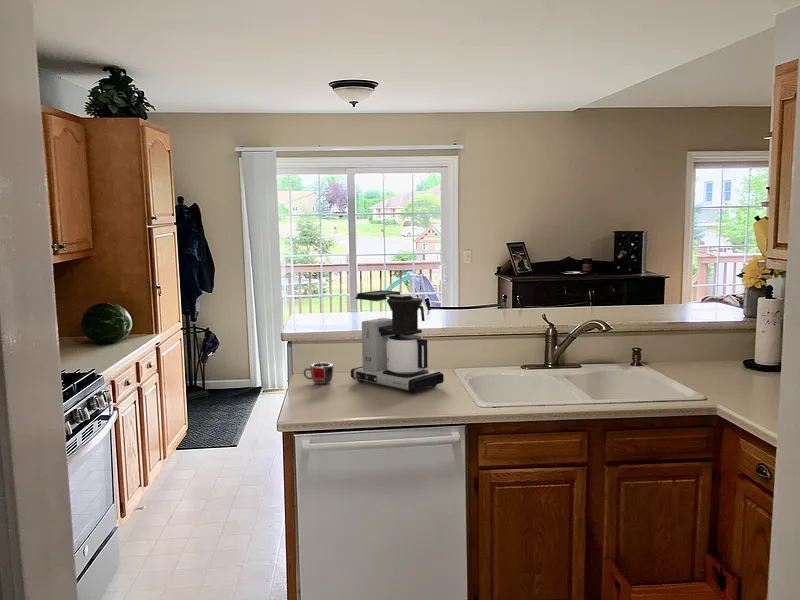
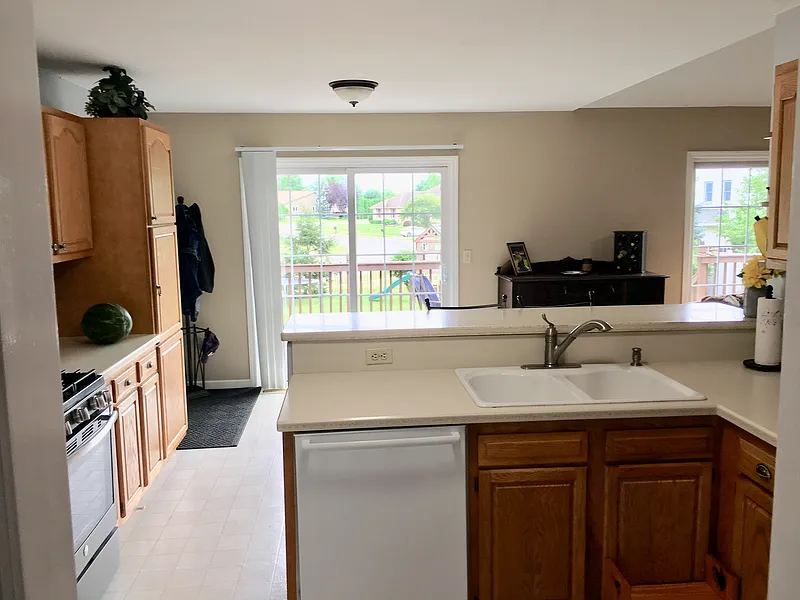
- mug [303,362,334,385]
- coffee maker [350,289,445,394]
